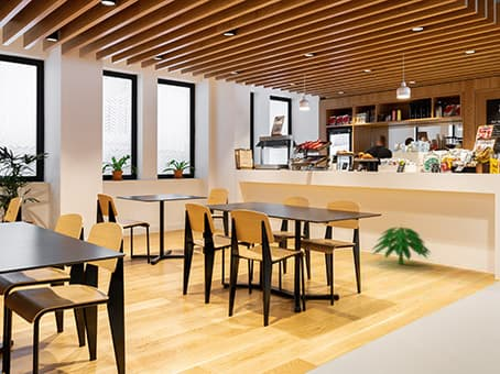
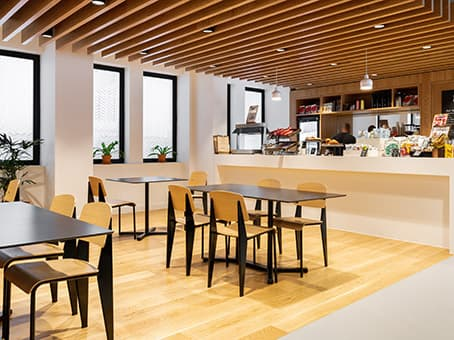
- indoor plant [371,222,432,265]
